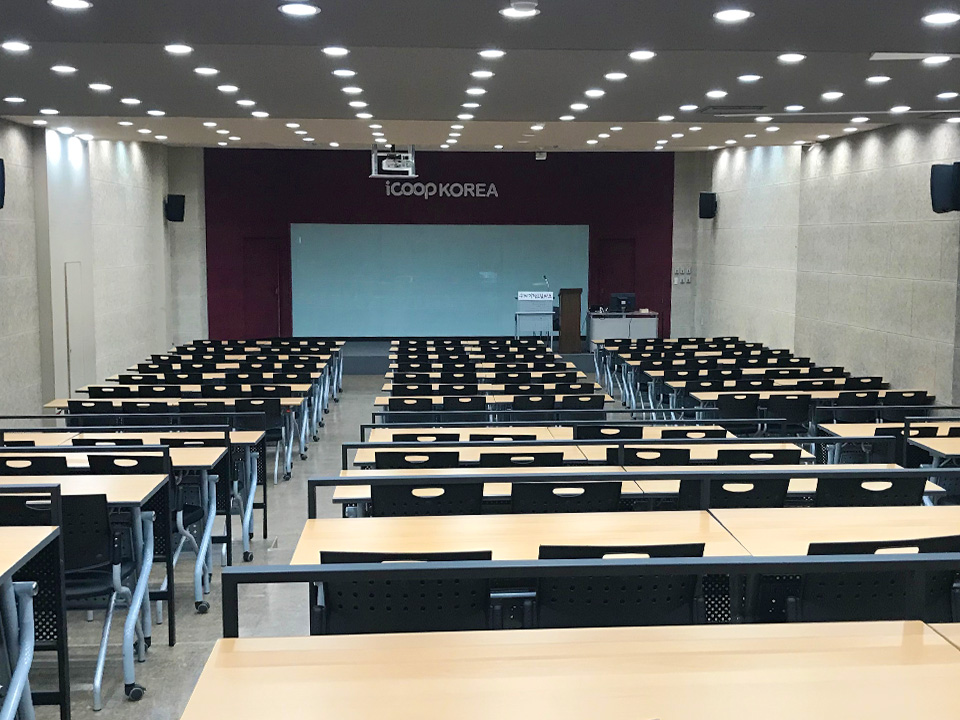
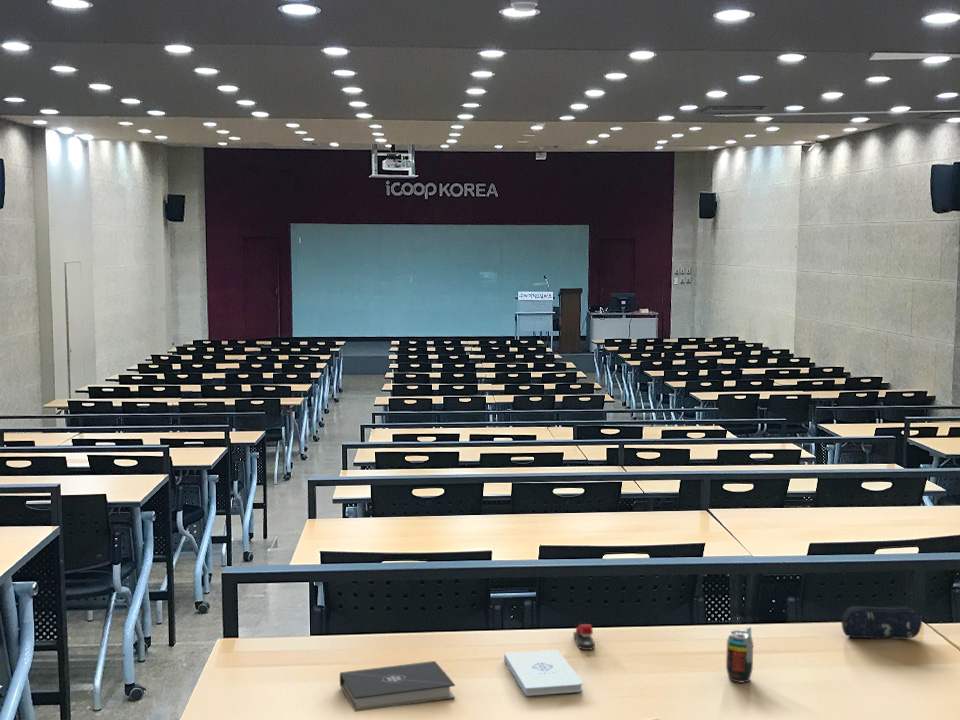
+ pencil case [840,605,925,640]
+ beverage can [725,627,754,684]
+ notepad [503,649,583,697]
+ stapler [573,623,596,651]
+ book [339,660,456,713]
